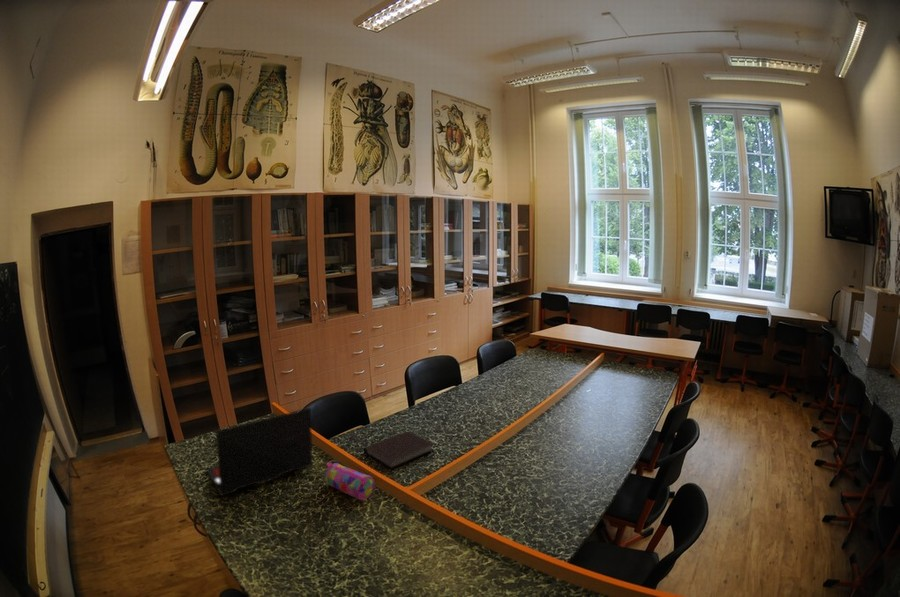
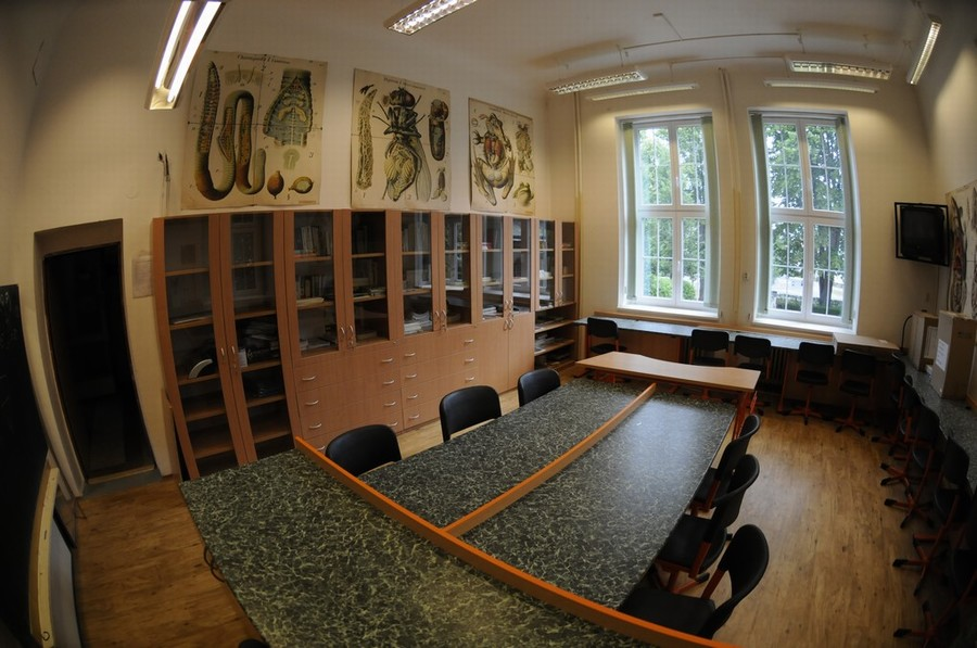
- laptop [206,407,313,497]
- pencil case [321,461,376,501]
- notebook [363,431,435,470]
